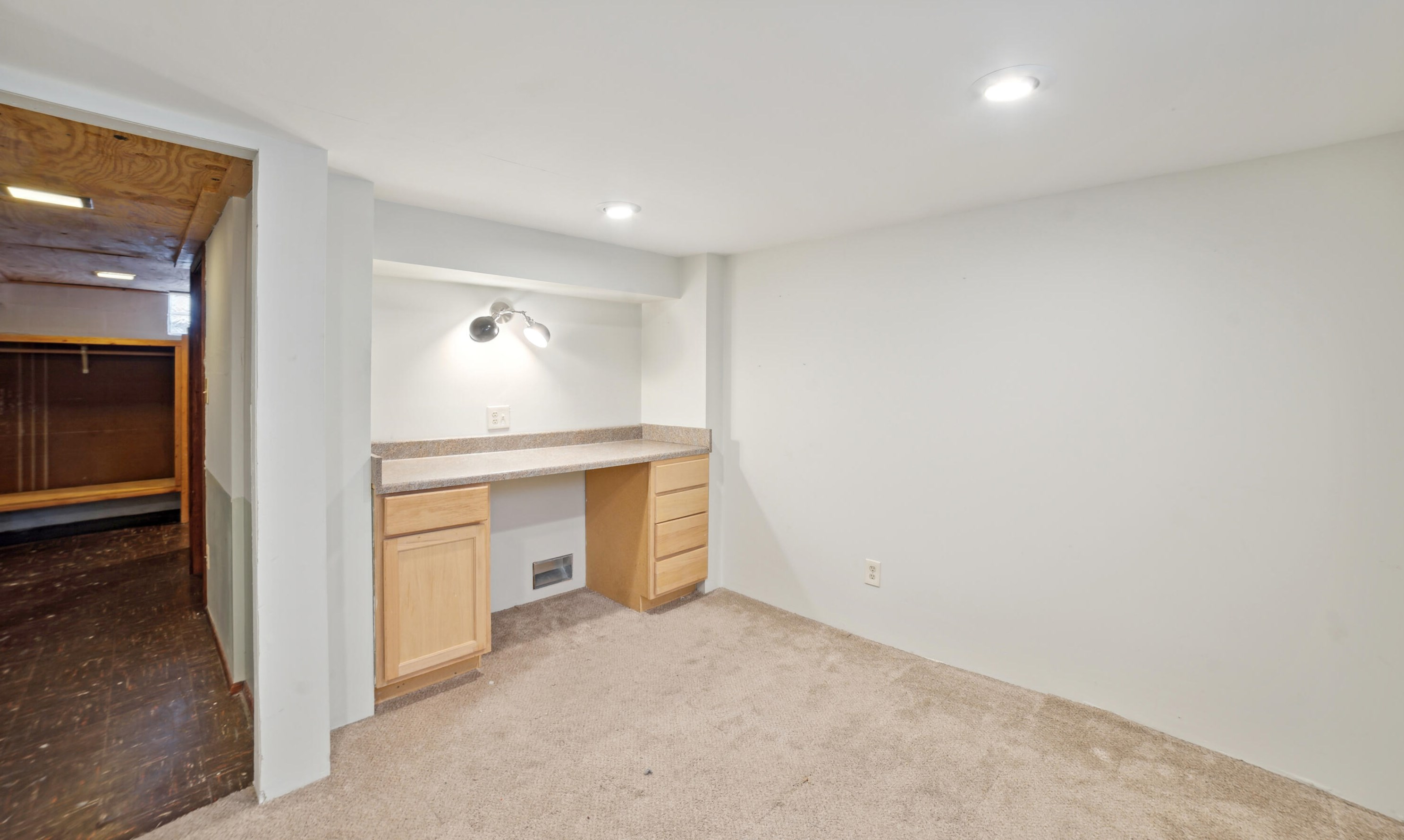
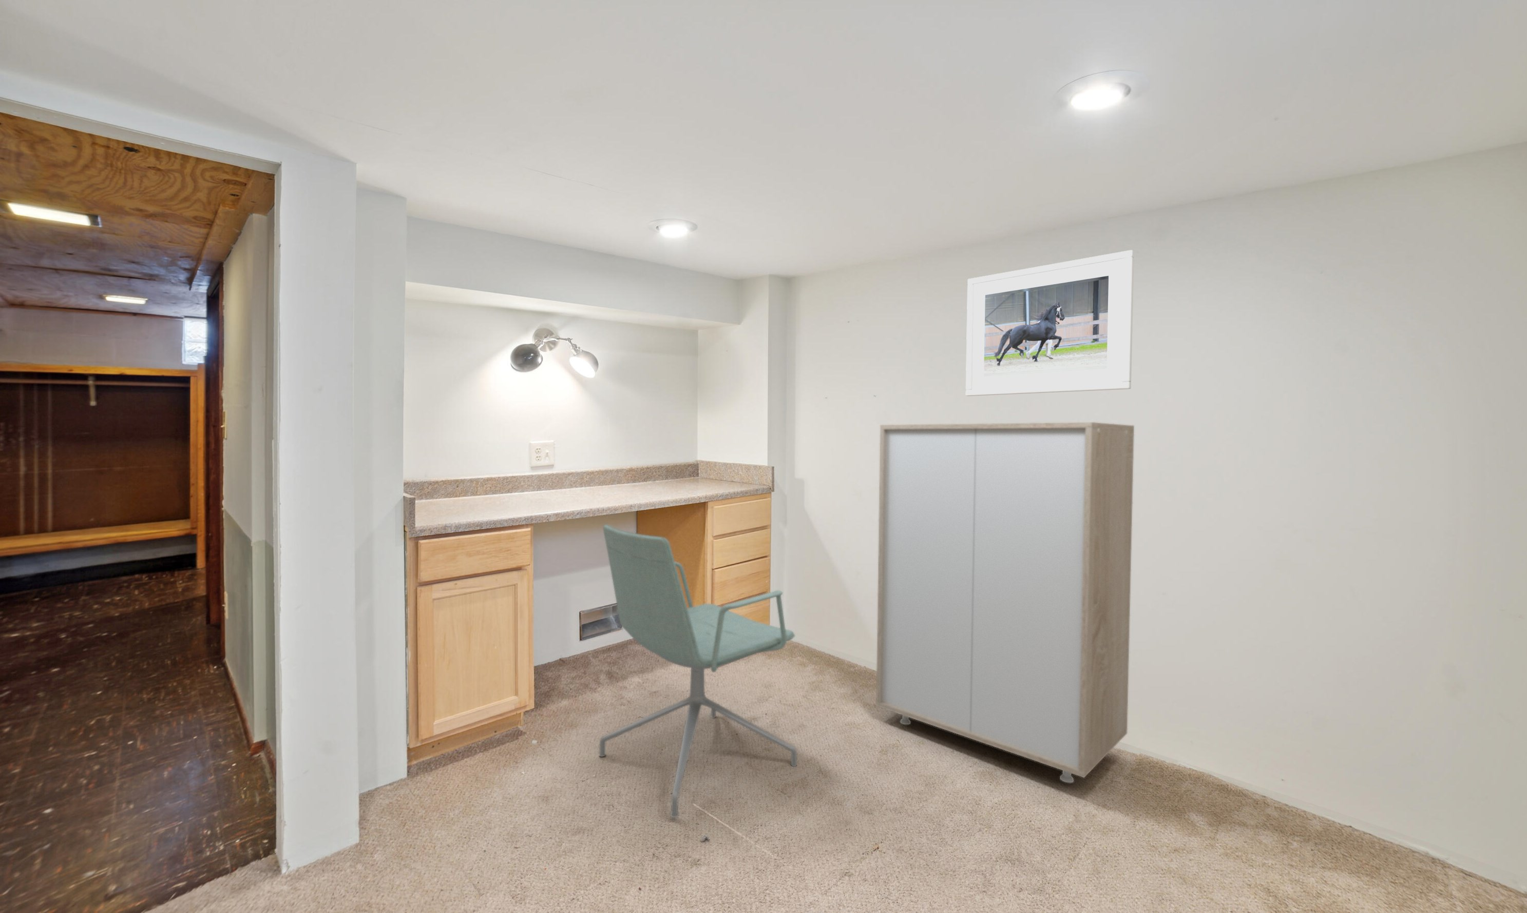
+ storage cabinet [876,422,1134,784]
+ office chair [598,524,798,818]
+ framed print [966,249,1134,397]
